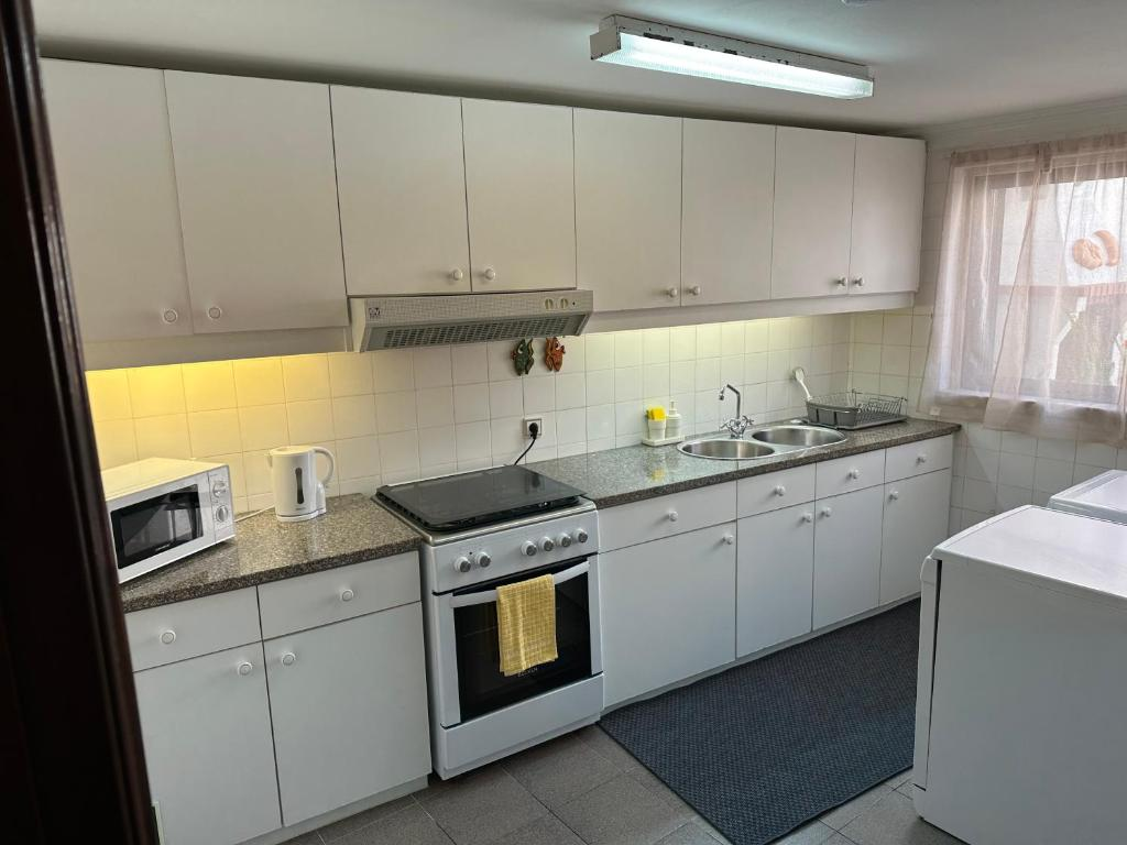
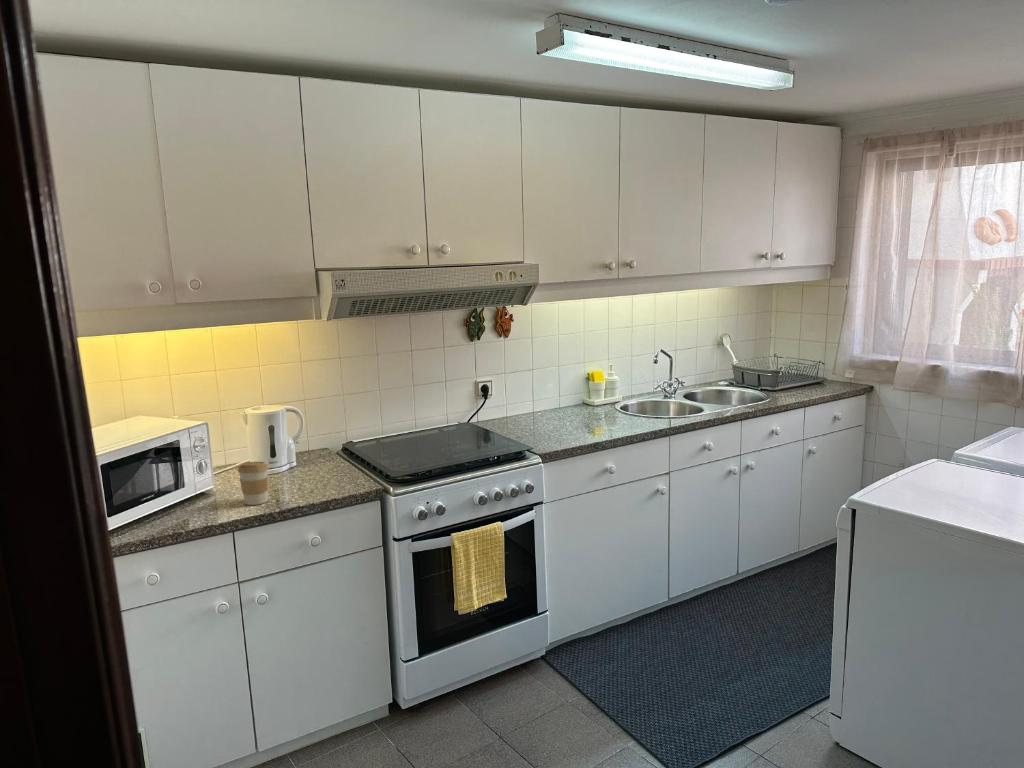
+ coffee cup [237,461,270,506]
